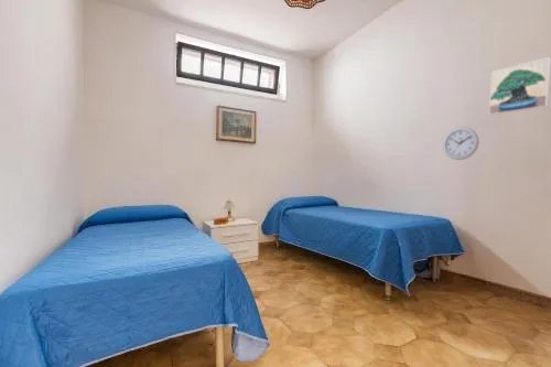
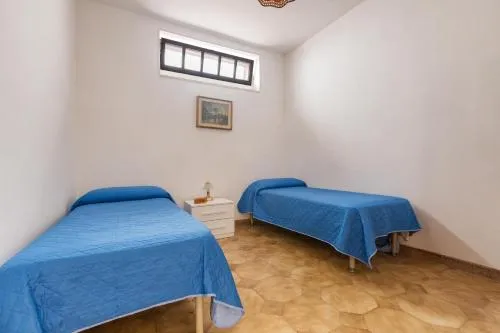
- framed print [488,56,551,116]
- wall clock [442,126,480,161]
